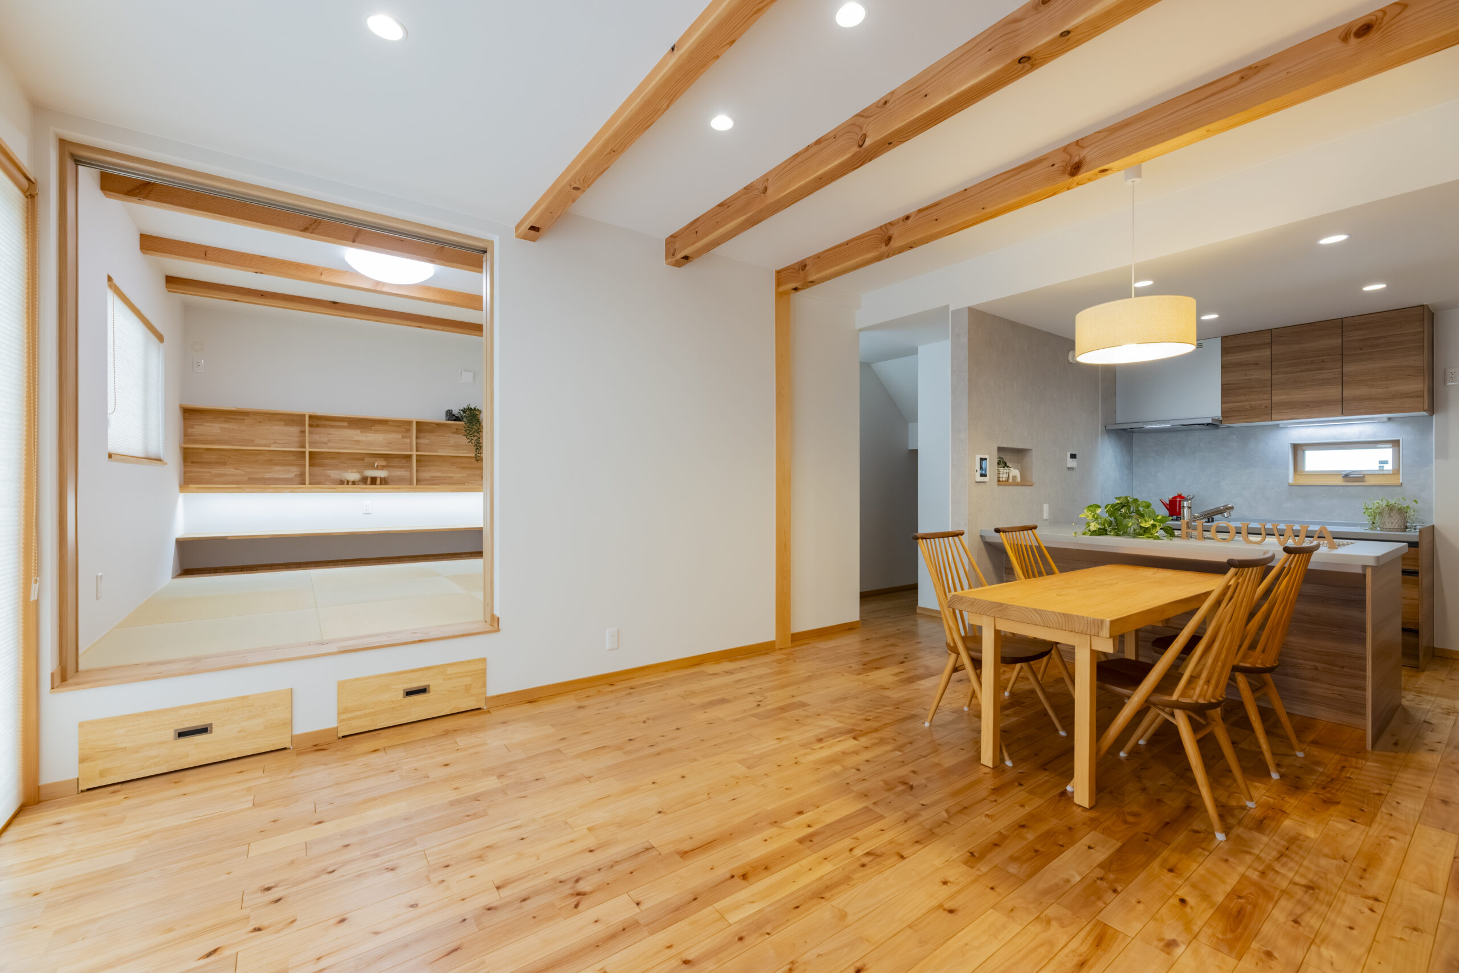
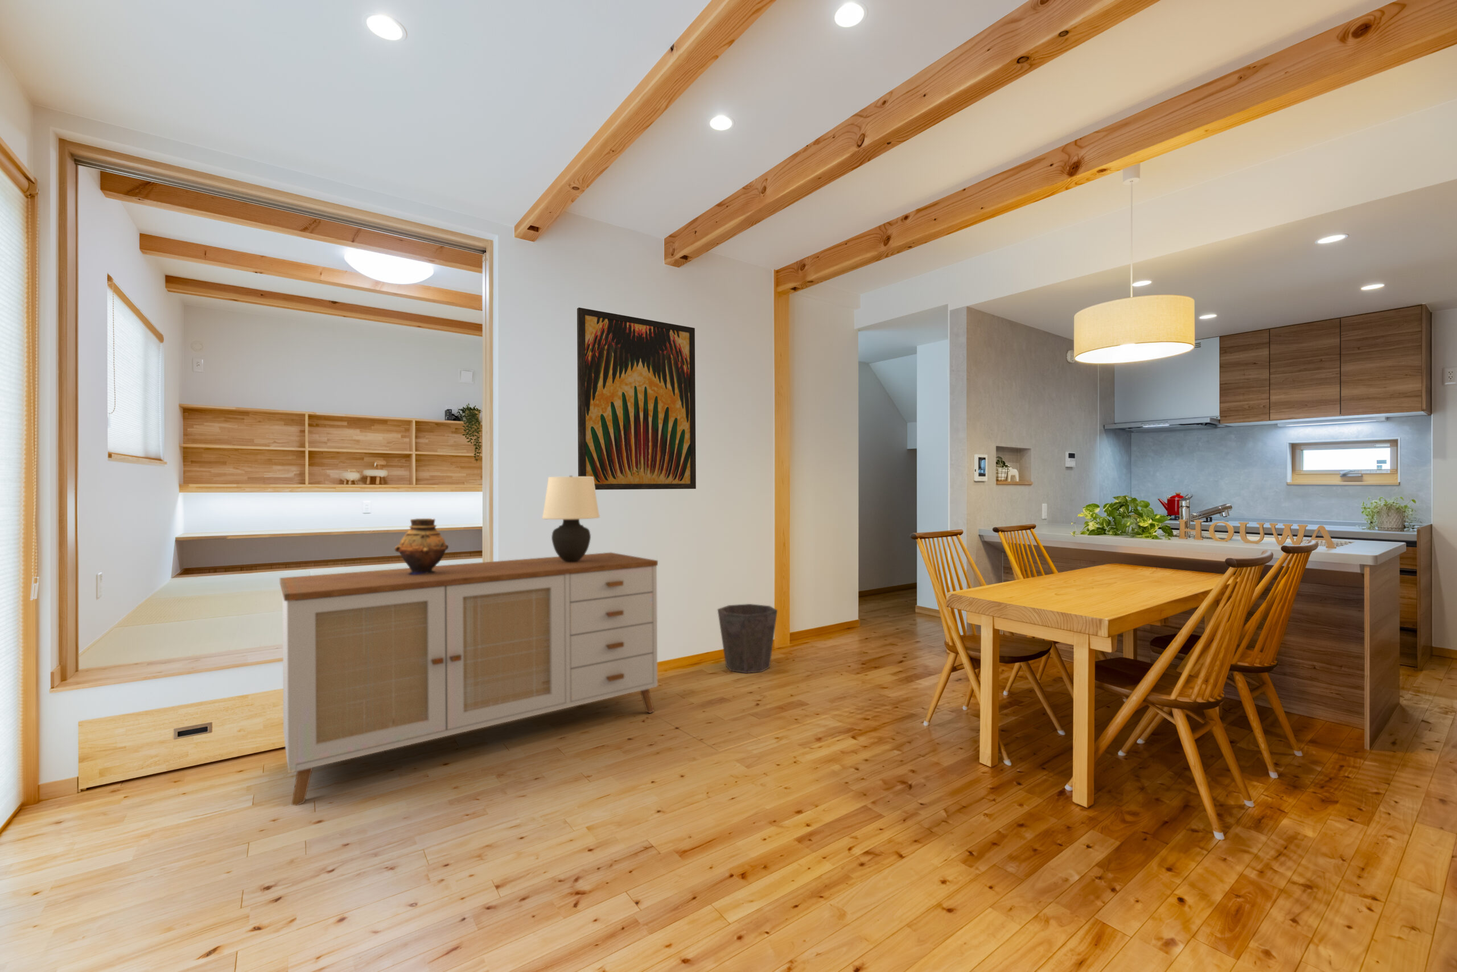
+ wall art [576,307,696,490]
+ waste bin [717,603,778,674]
+ vase [394,517,449,575]
+ sideboard [280,552,659,806]
+ table lamp [541,475,600,562]
